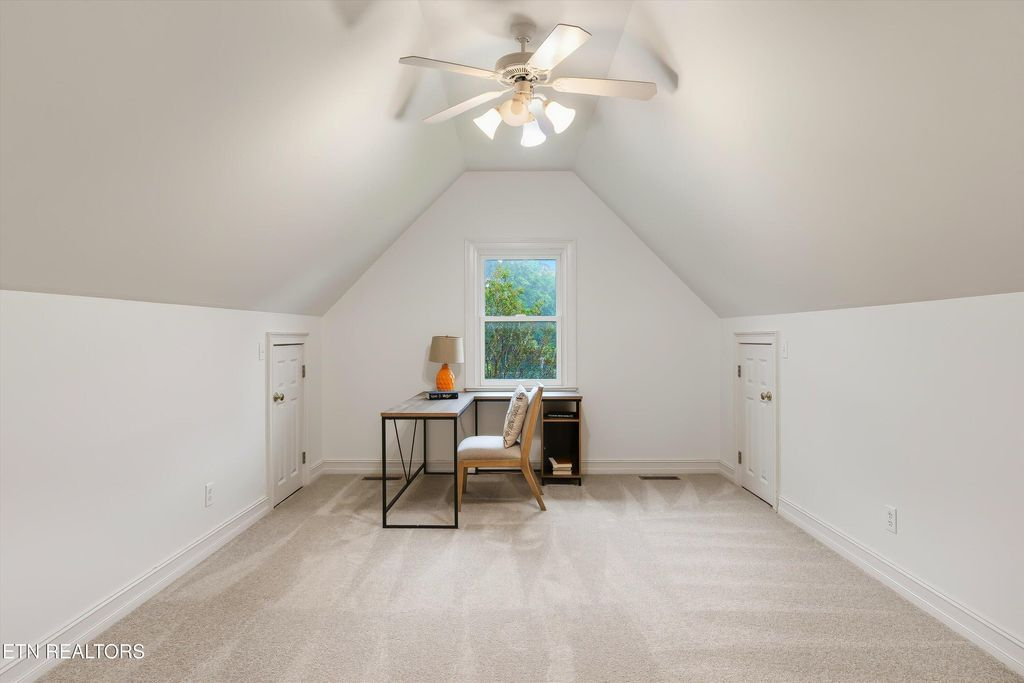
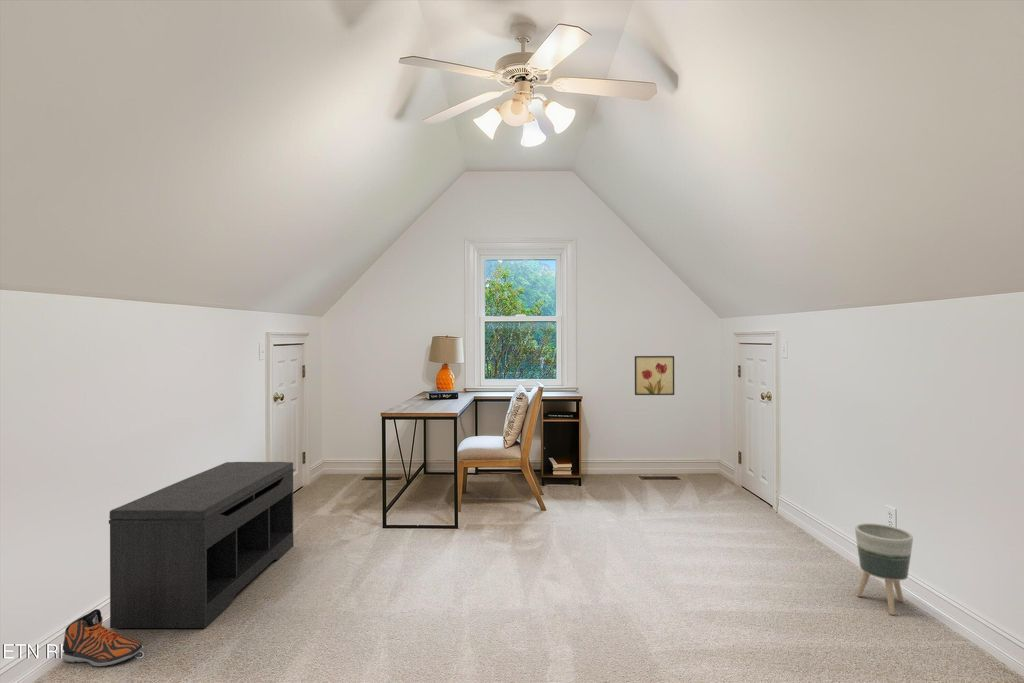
+ bench [108,461,295,629]
+ planter [854,522,914,616]
+ sneaker [61,608,143,667]
+ wall art [634,355,675,396]
